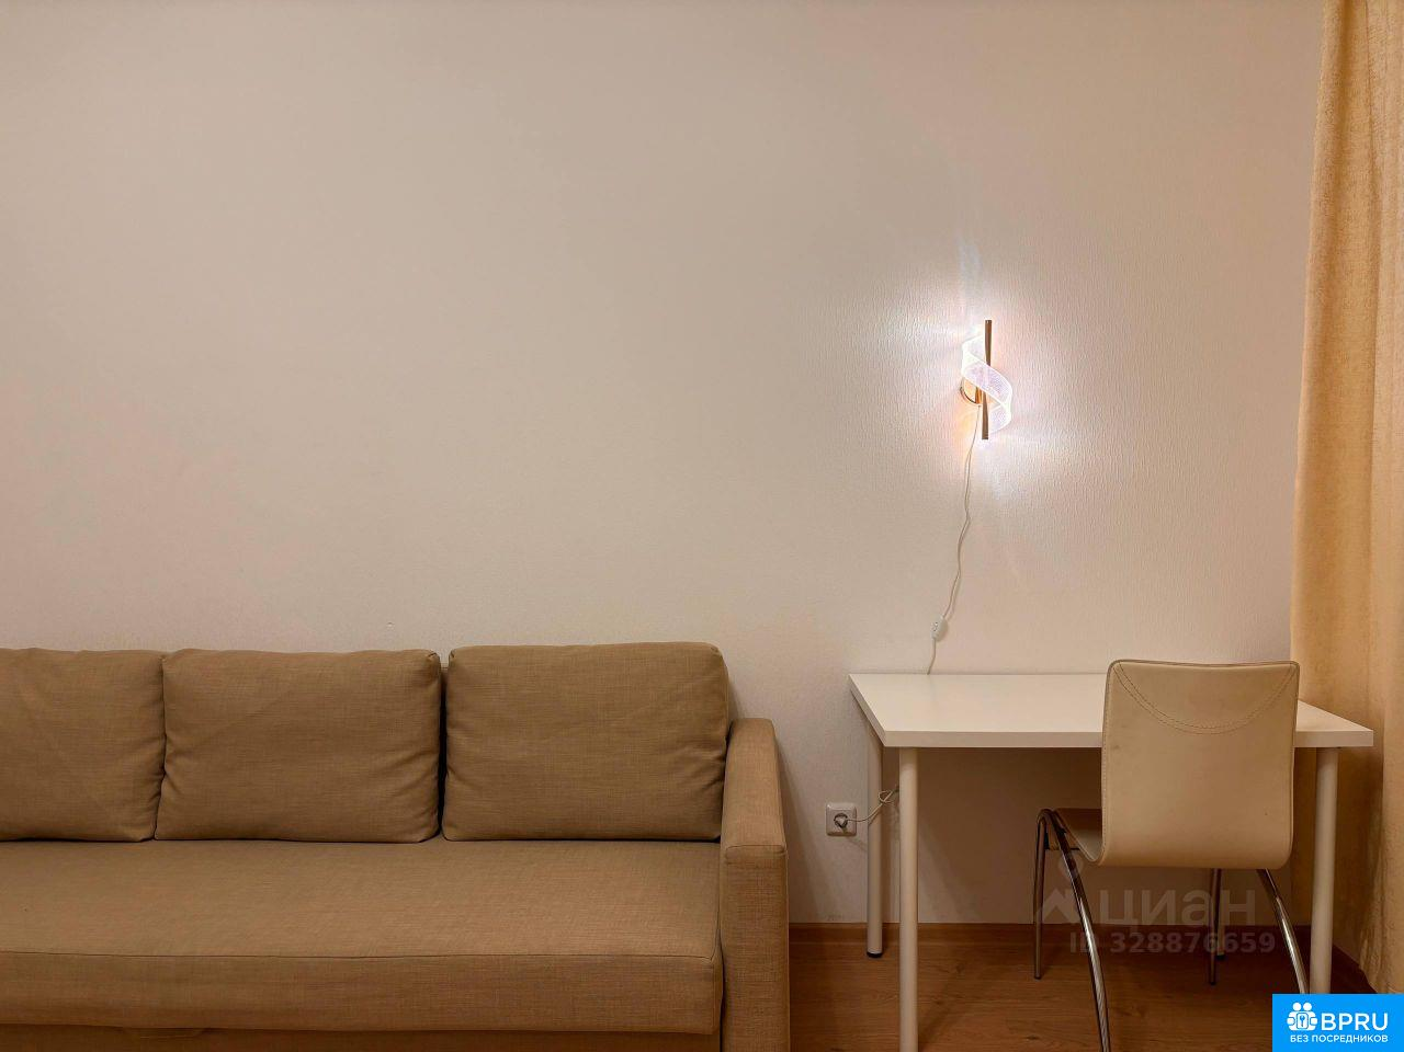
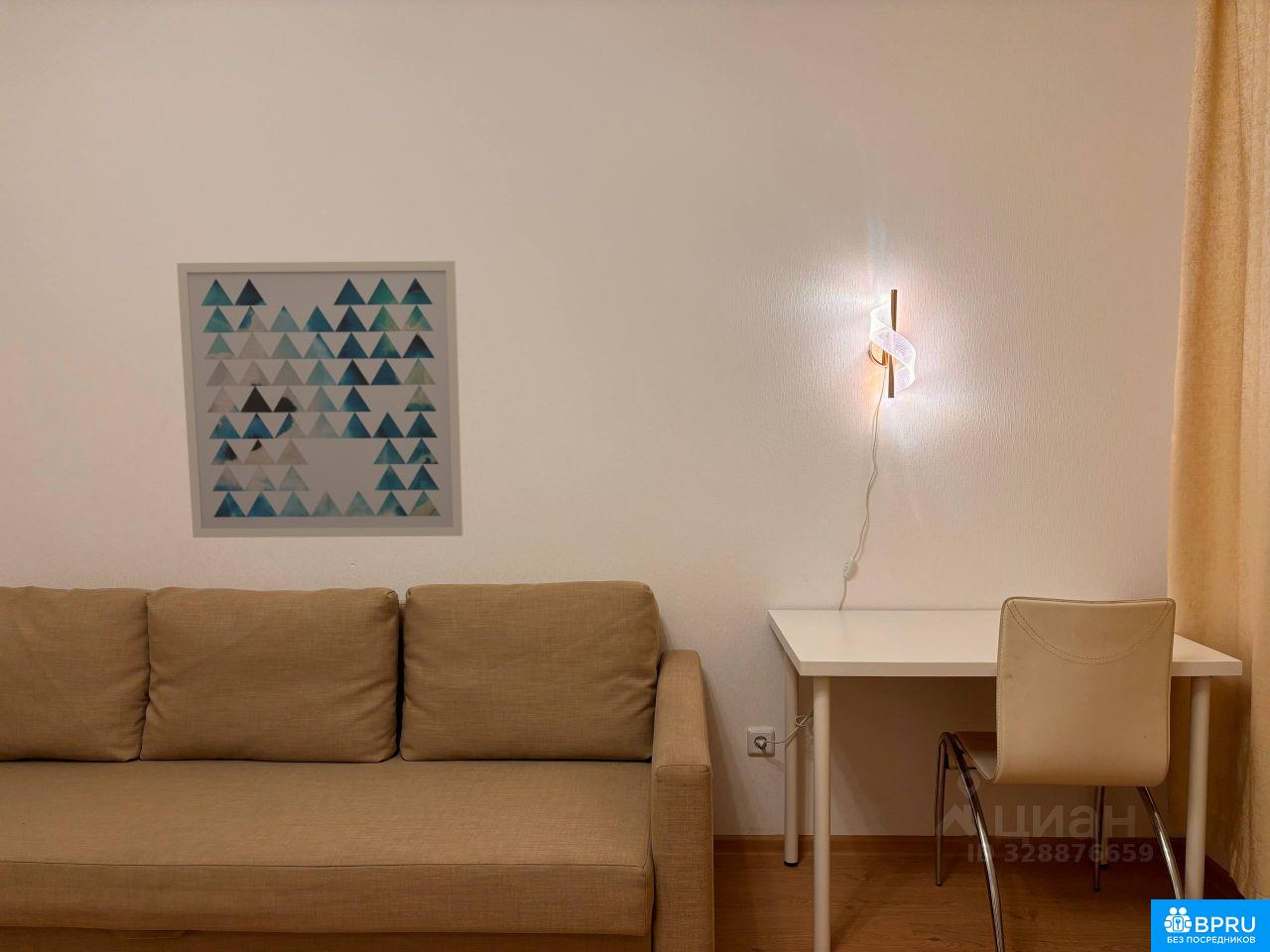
+ wall art [176,260,464,538]
